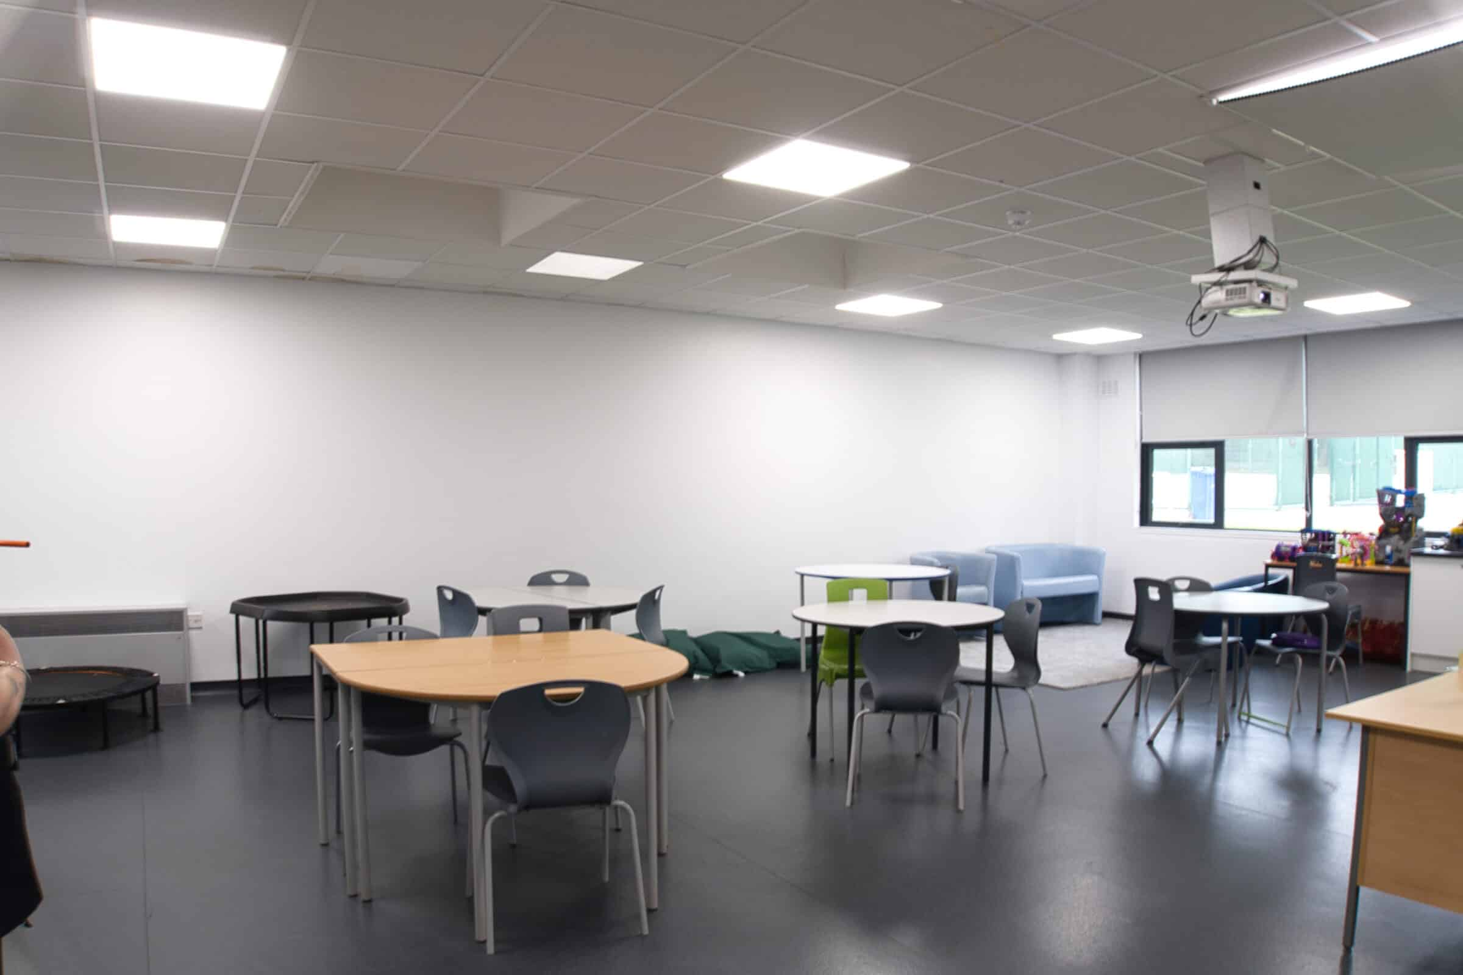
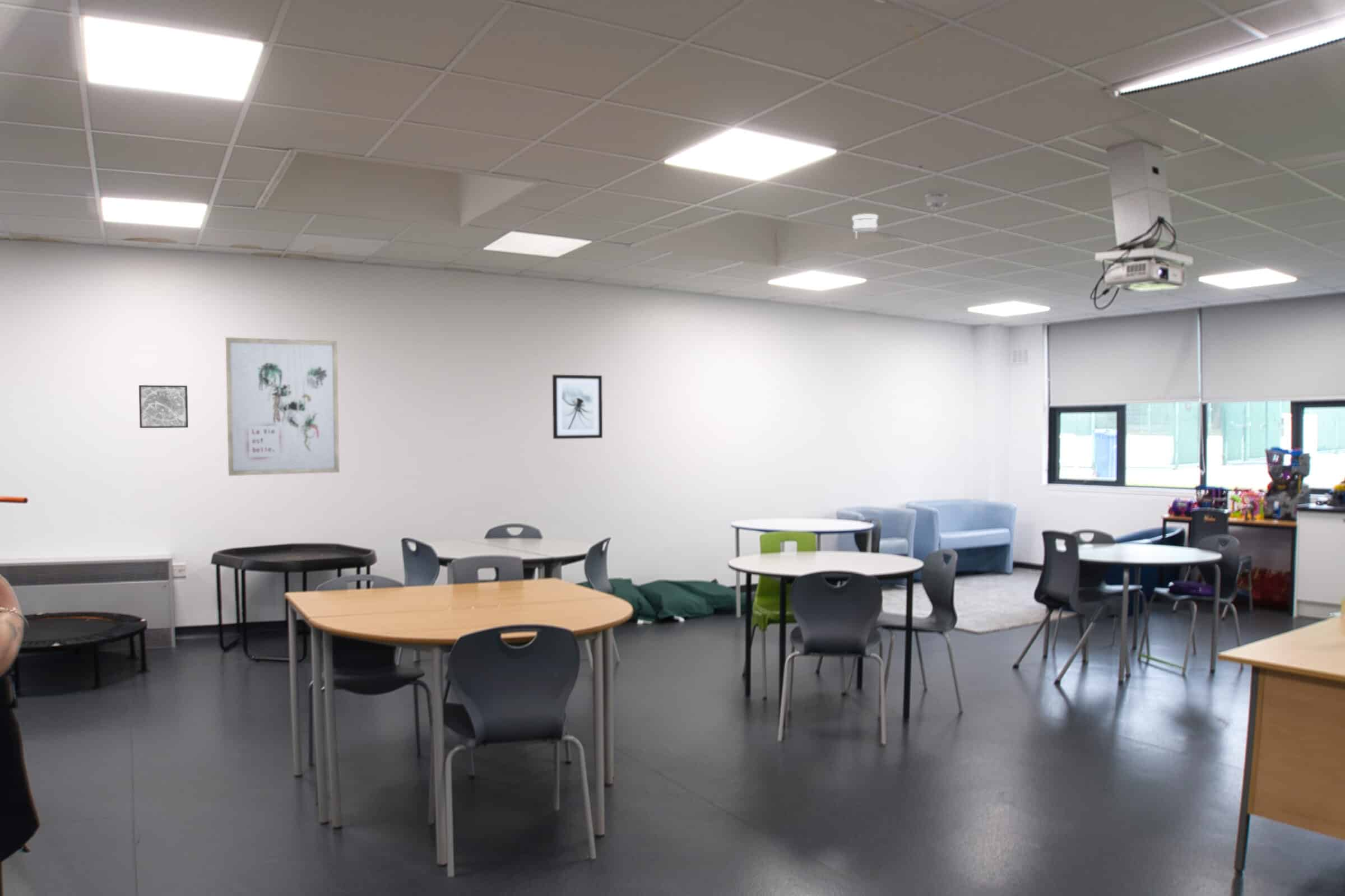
+ wall art [552,374,603,439]
+ wall art [225,337,340,476]
+ smoke detector [852,213,878,239]
+ wall art [138,384,189,429]
